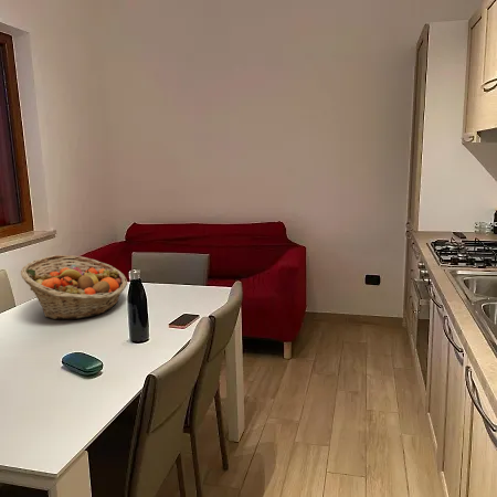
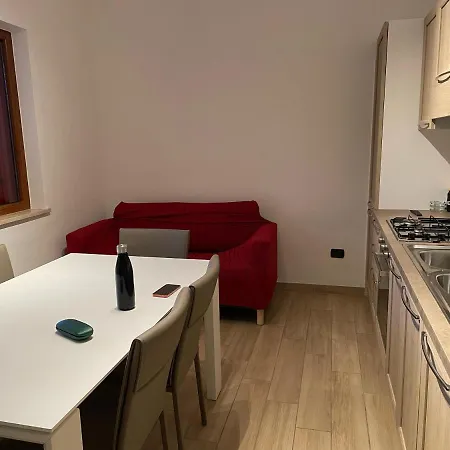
- fruit basket [20,254,128,320]
